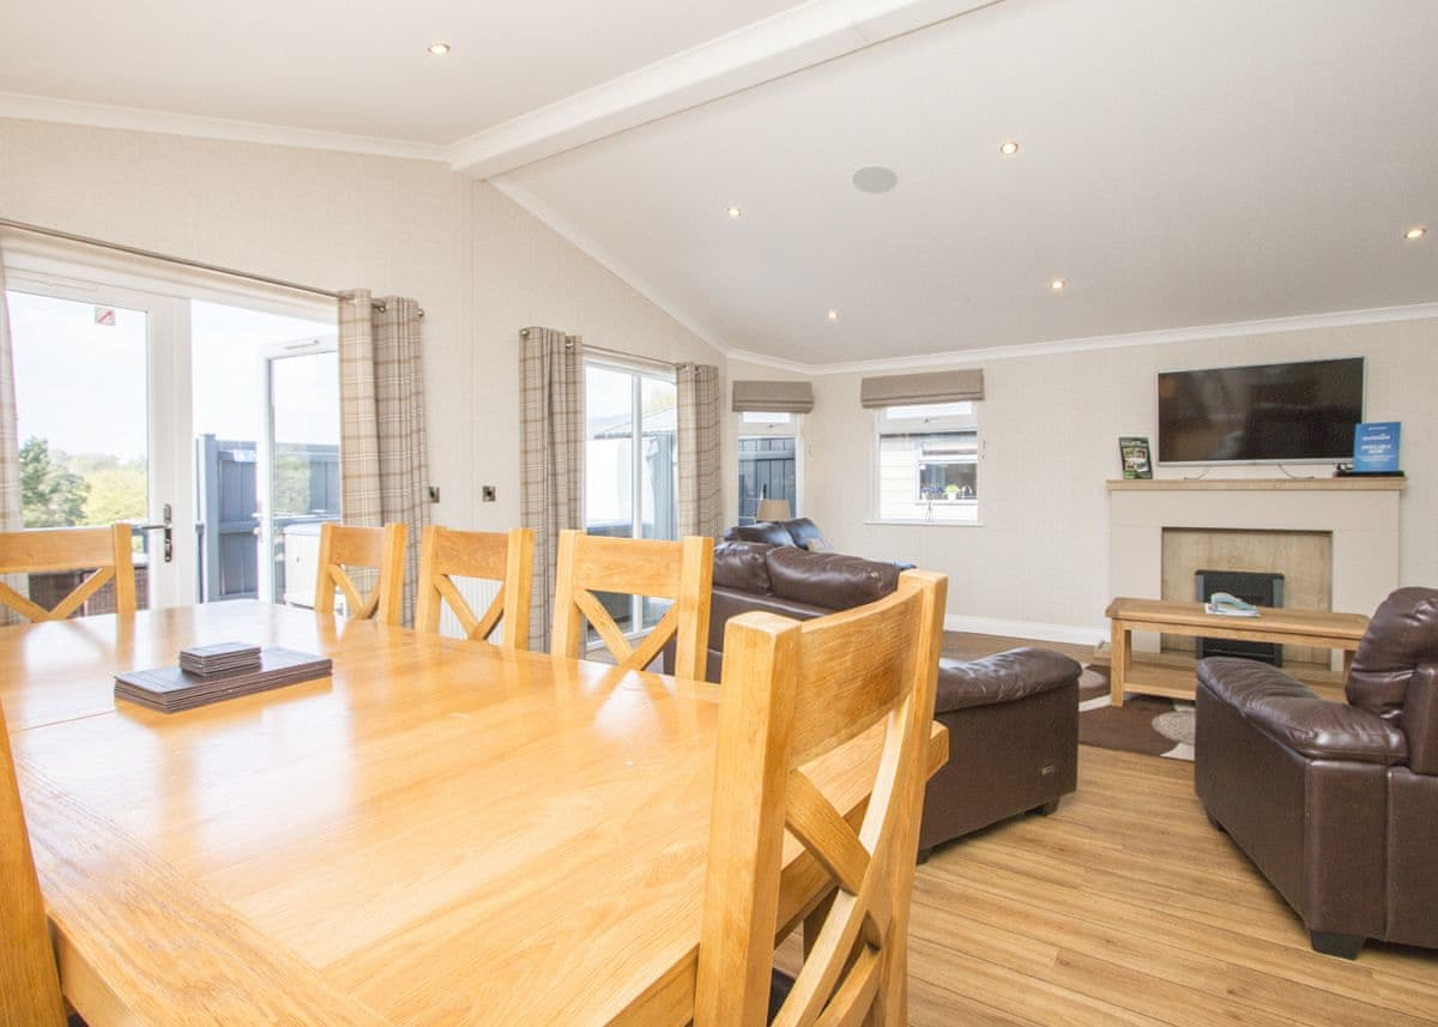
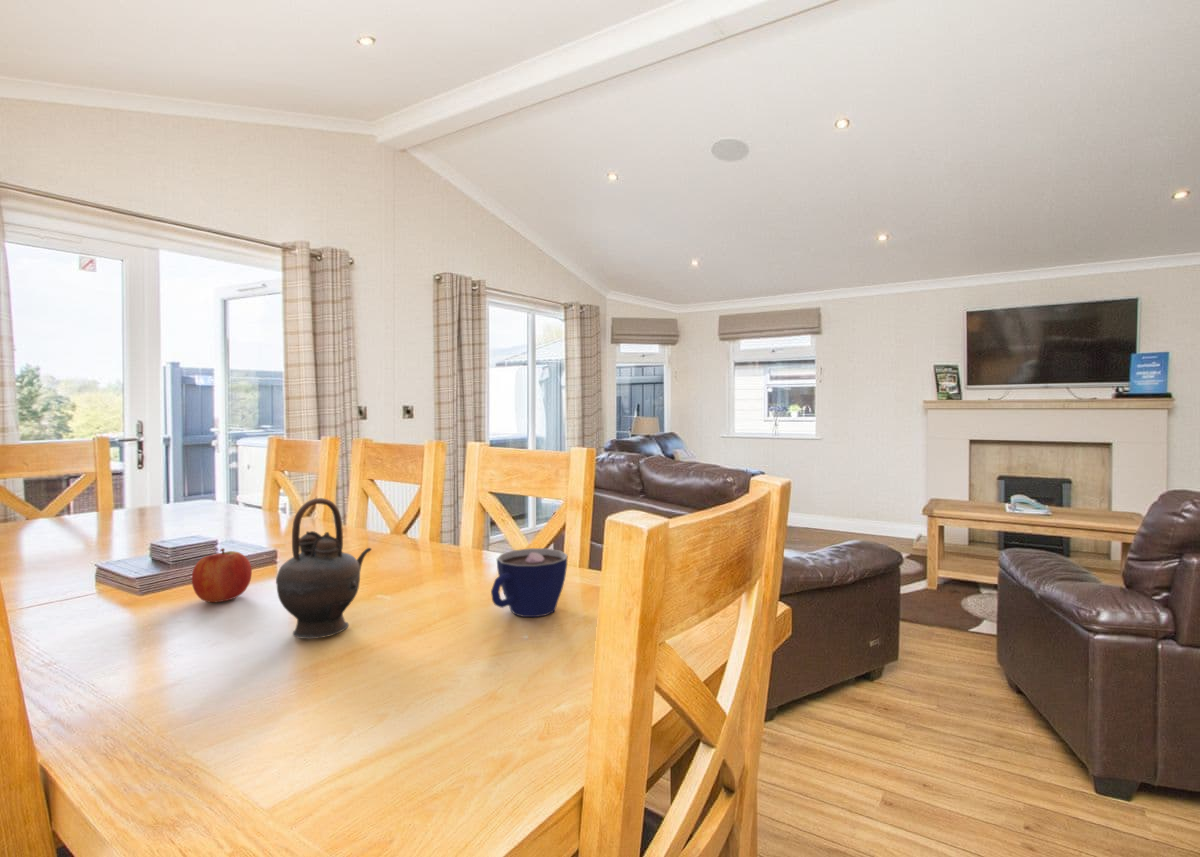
+ teapot [275,497,373,640]
+ fruit [191,547,253,603]
+ cup [490,547,569,618]
